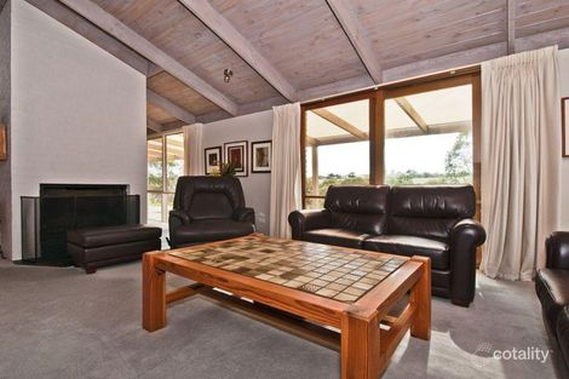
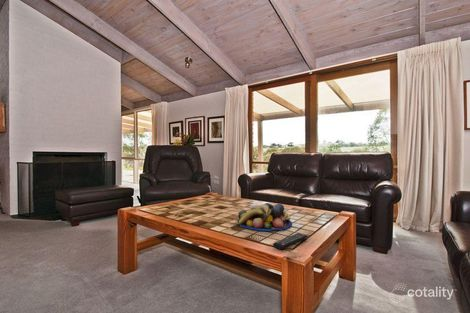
+ fruit bowl [236,202,293,232]
+ remote control [272,232,309,250]
